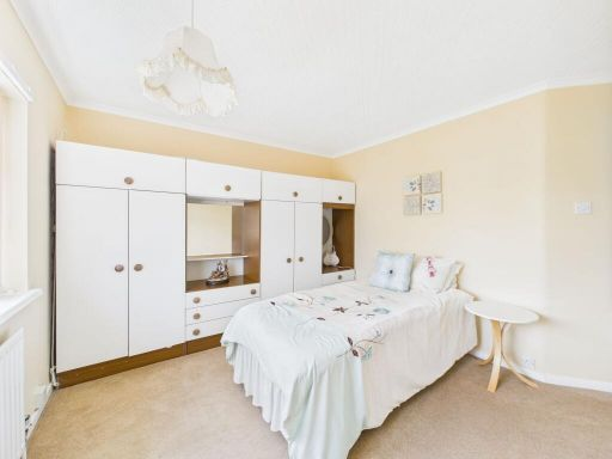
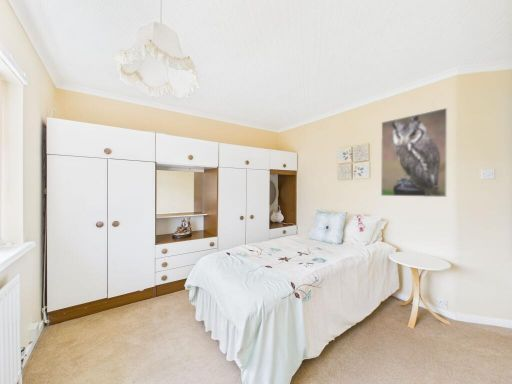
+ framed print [380,107,448,198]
